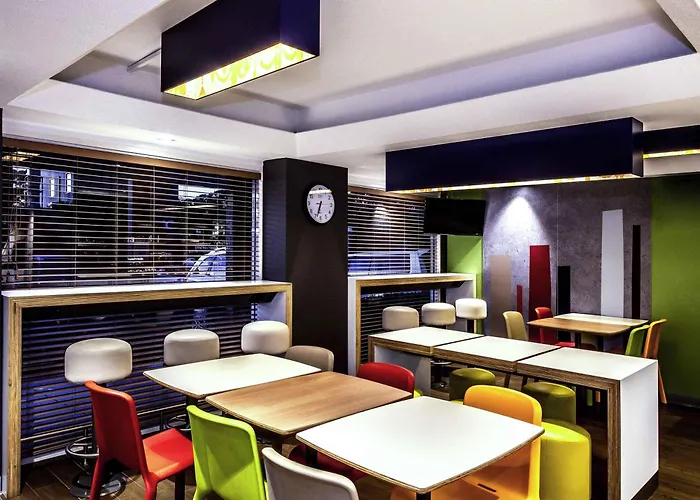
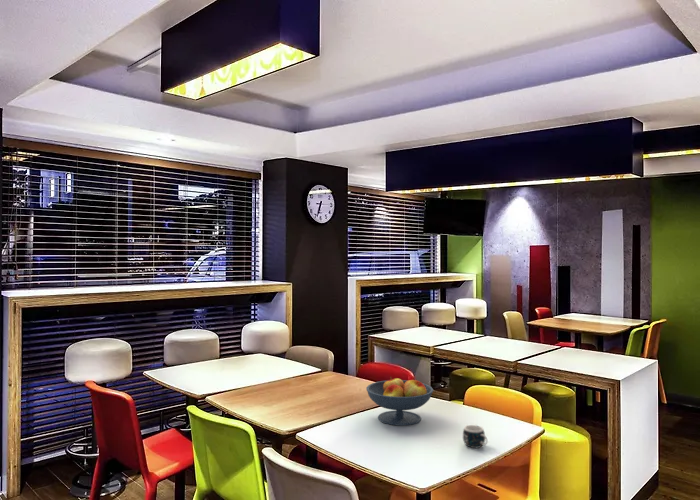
+ mug [462,424,488,449]
+ fruit bowl [365,376,434,427]
